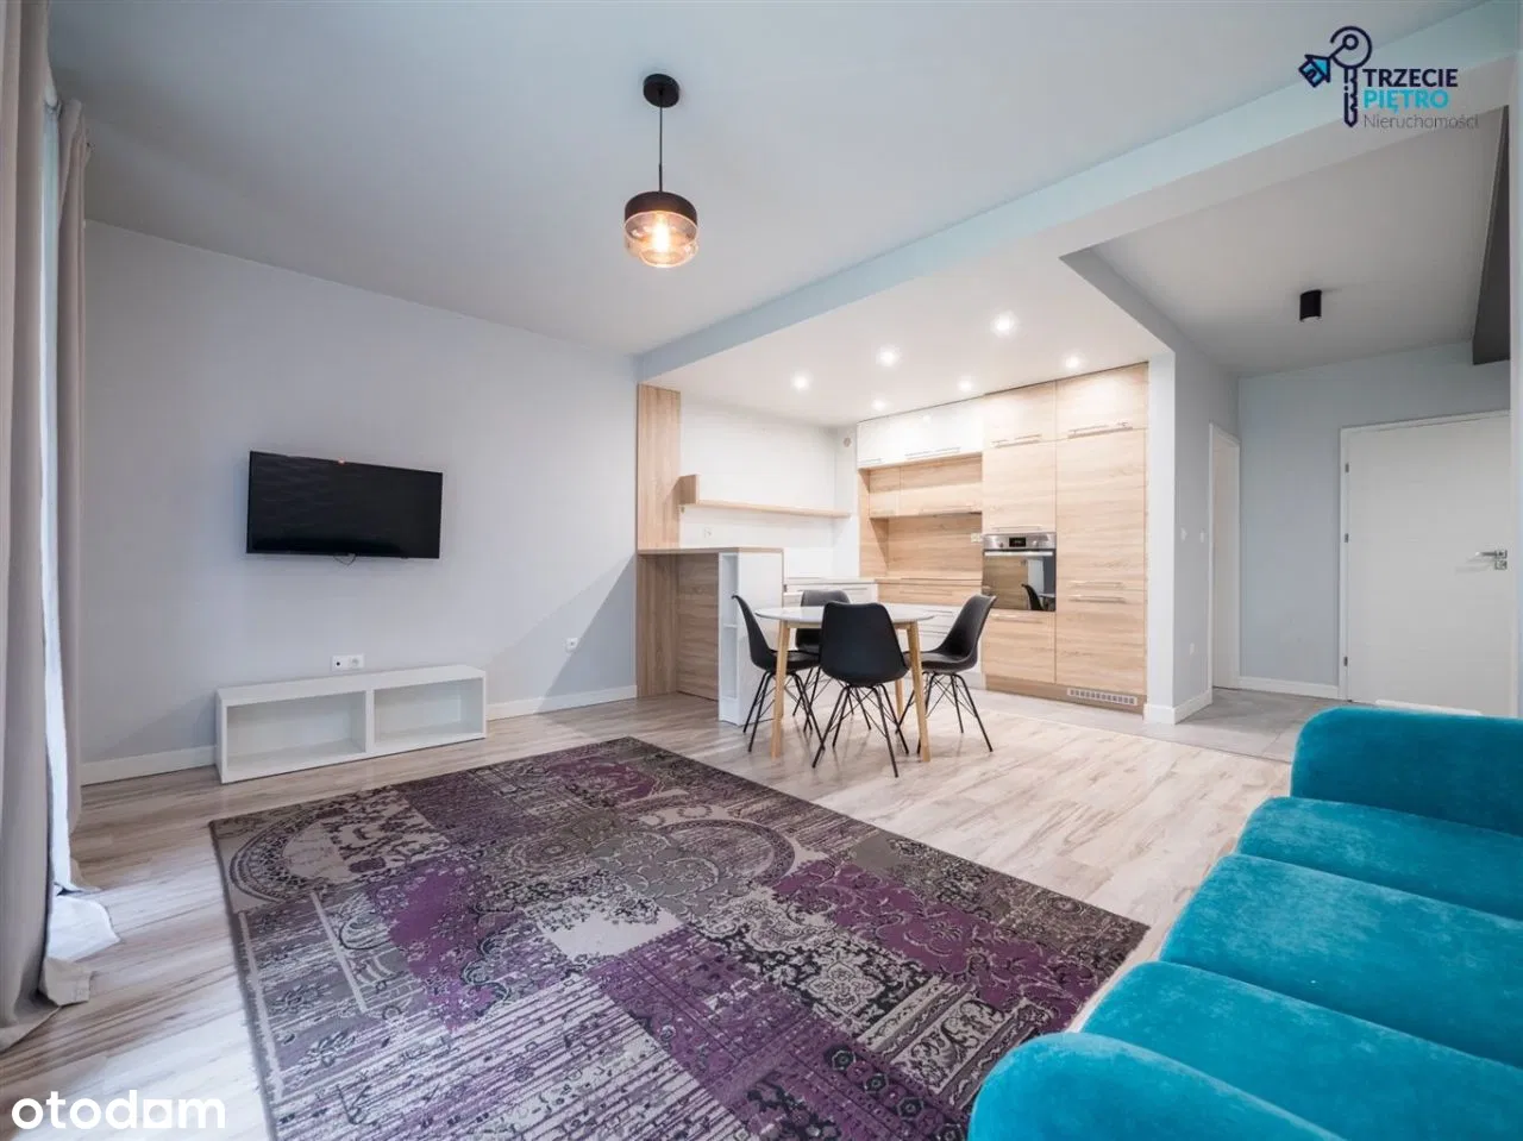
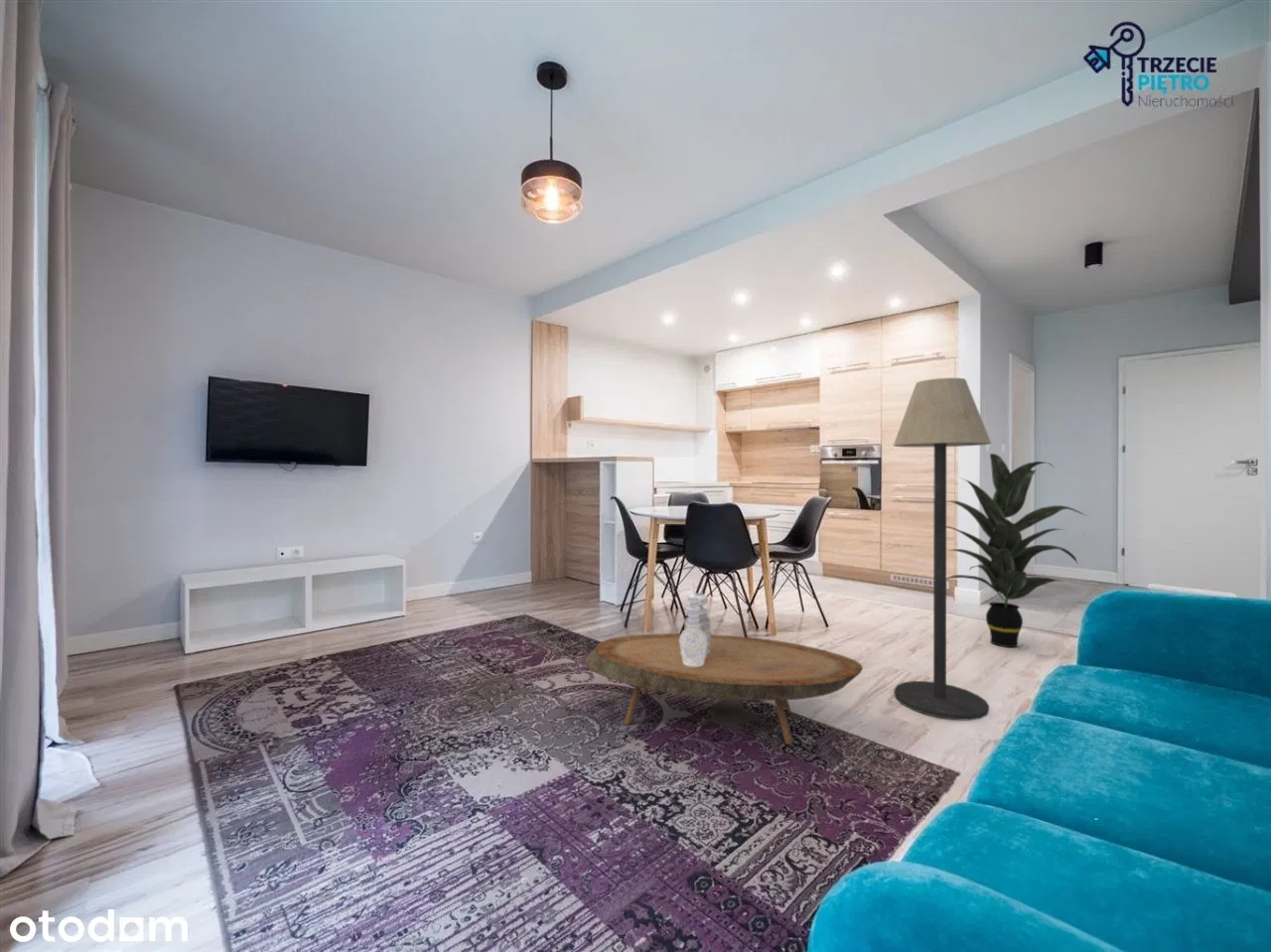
+ decorative vase [679,579,712,667]
+ indoor plant [946,453,1088,648]
+ floor lamp [893,377,992,722]
+ coffee table [584,632,864,746]
